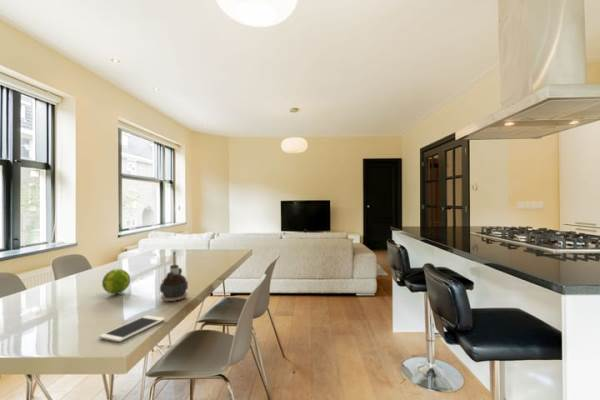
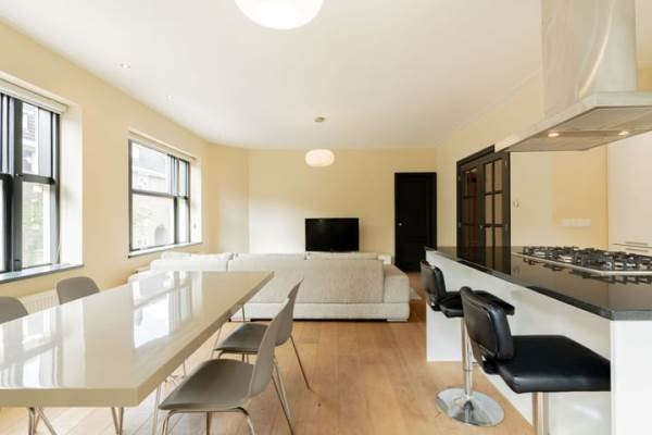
- cell phone [98,314,166,343]
- candle [159,250,189,302]
- fruit [101,268,131,295]
